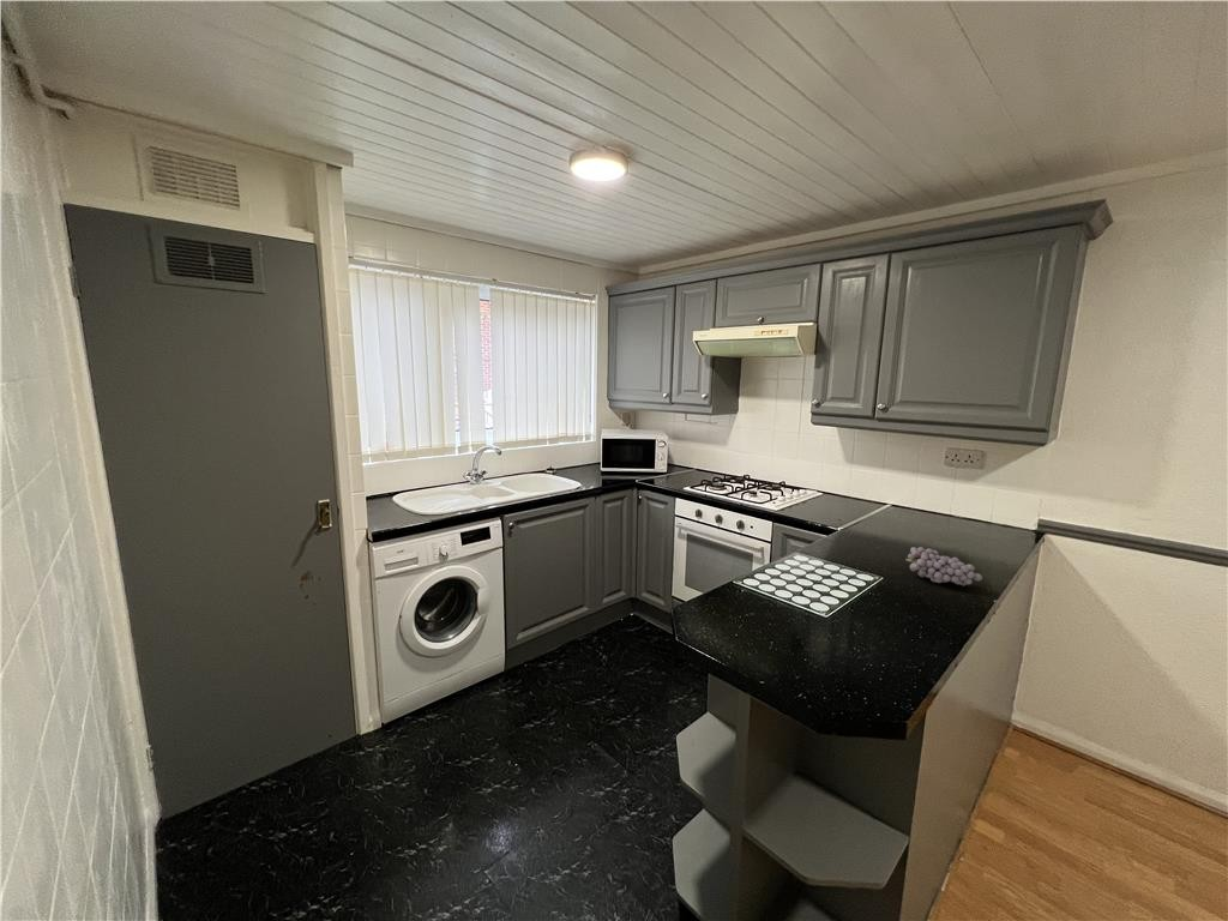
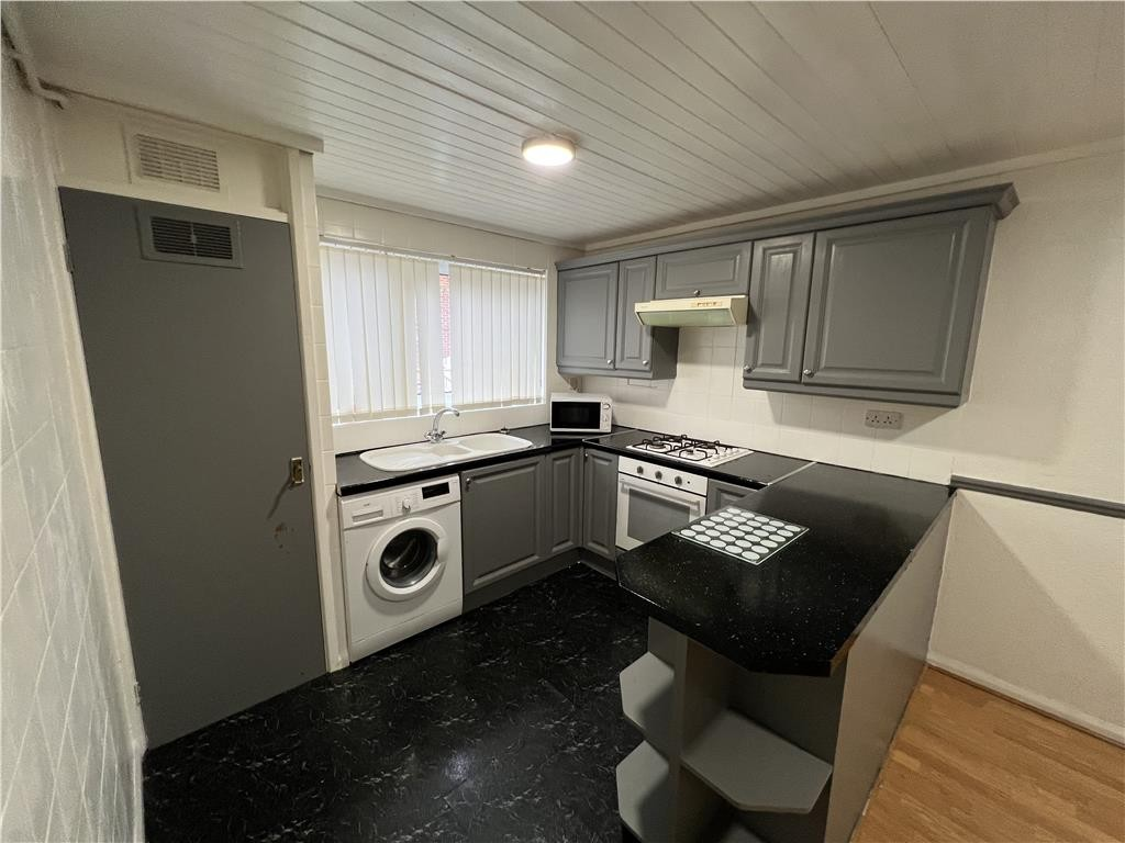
- fruit [905,546,983,588]
